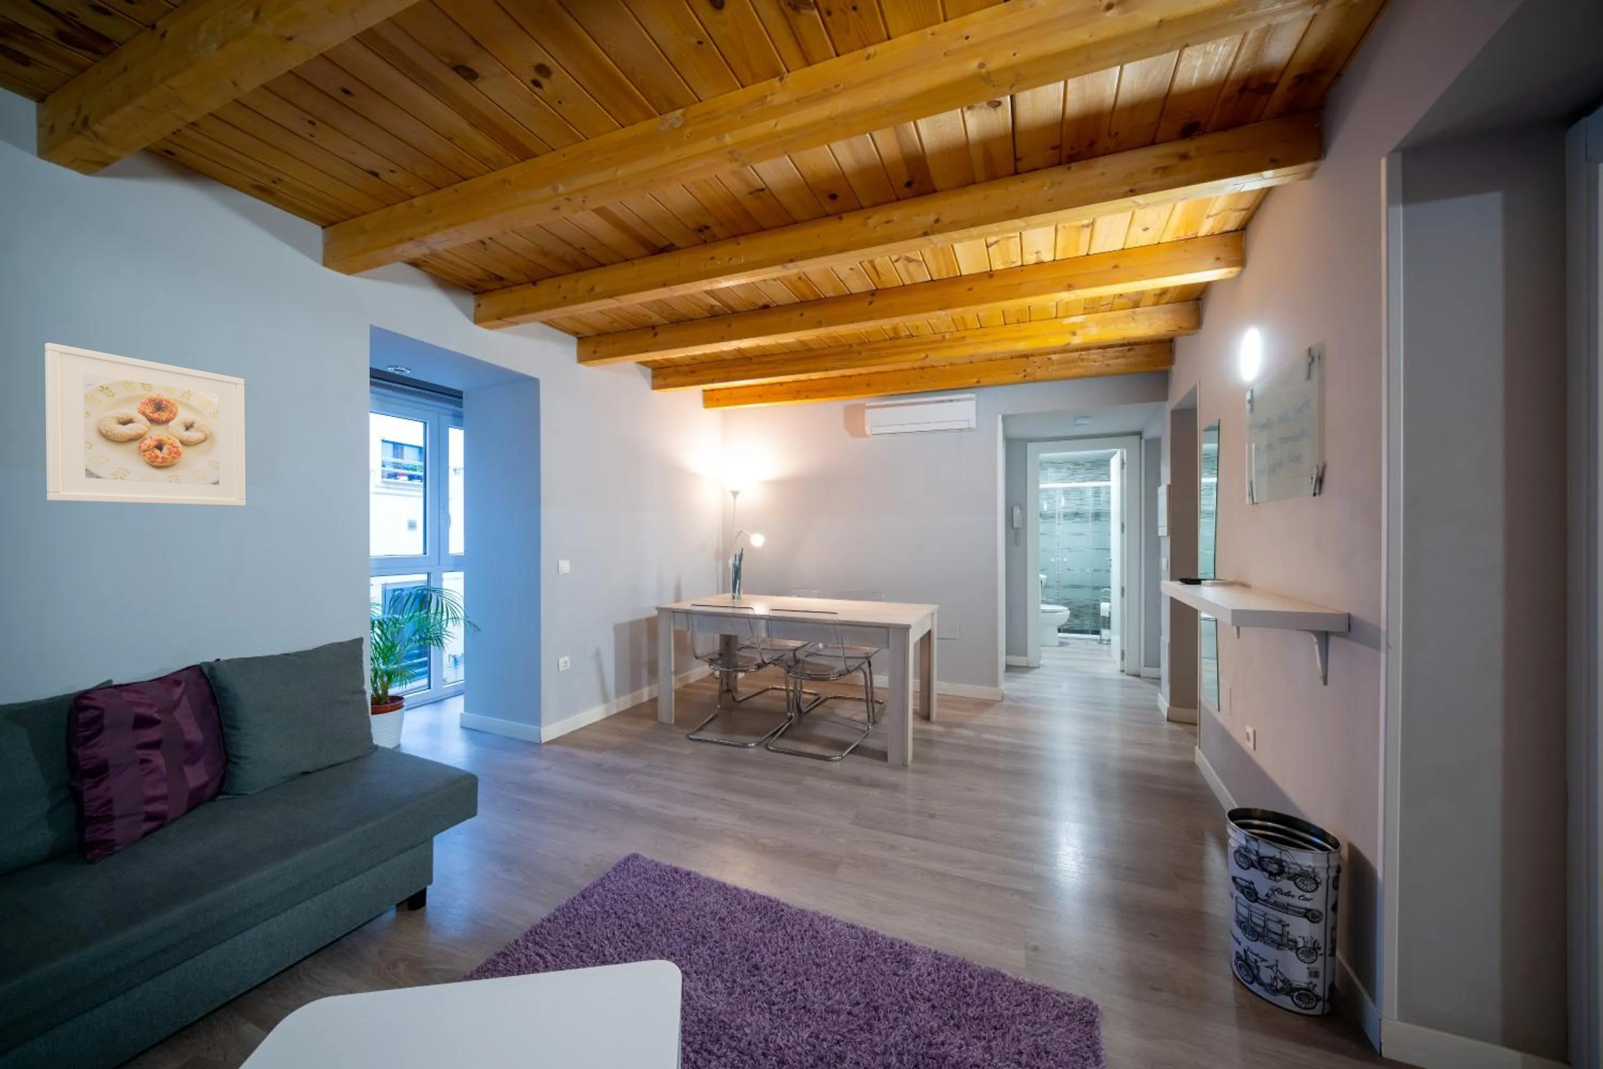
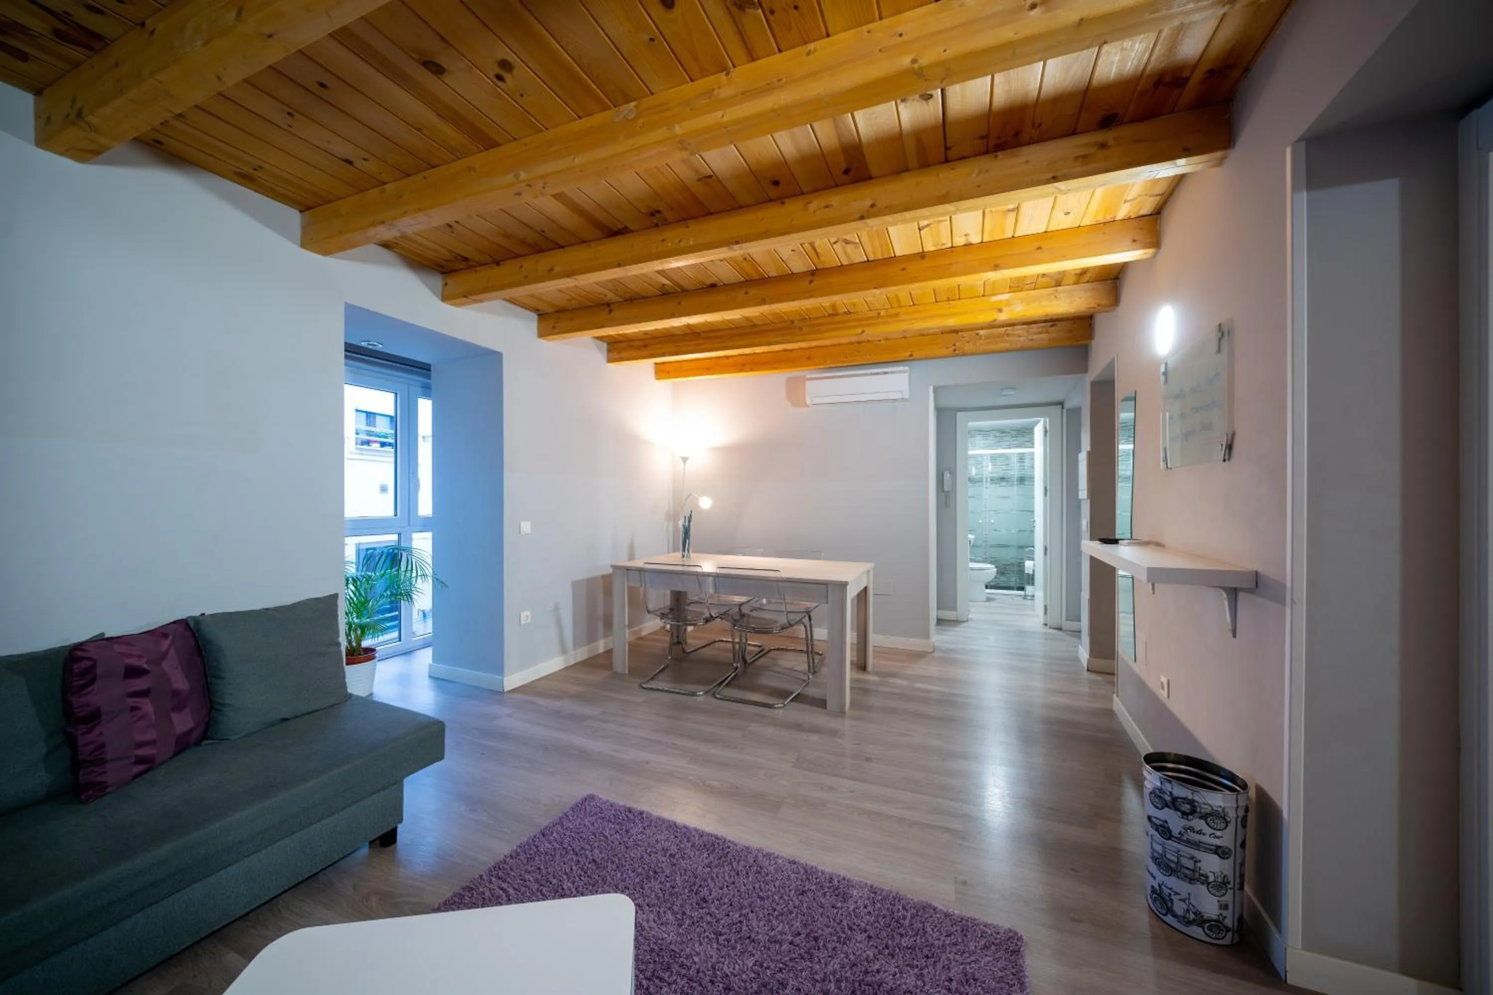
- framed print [44,342,246,507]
